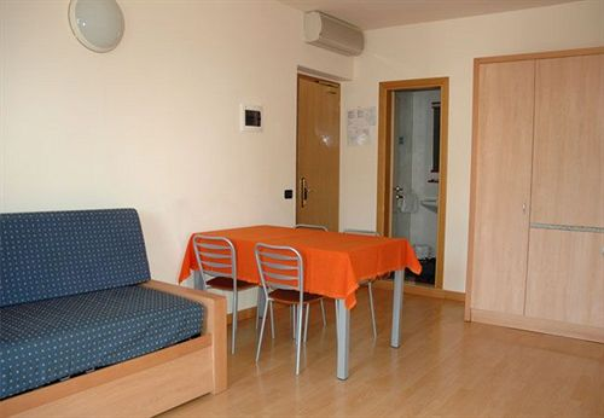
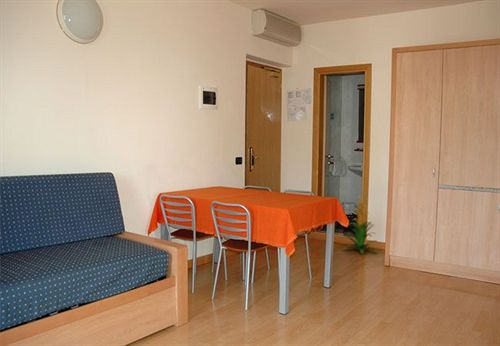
+ indoor plant [342,195,379,254]
